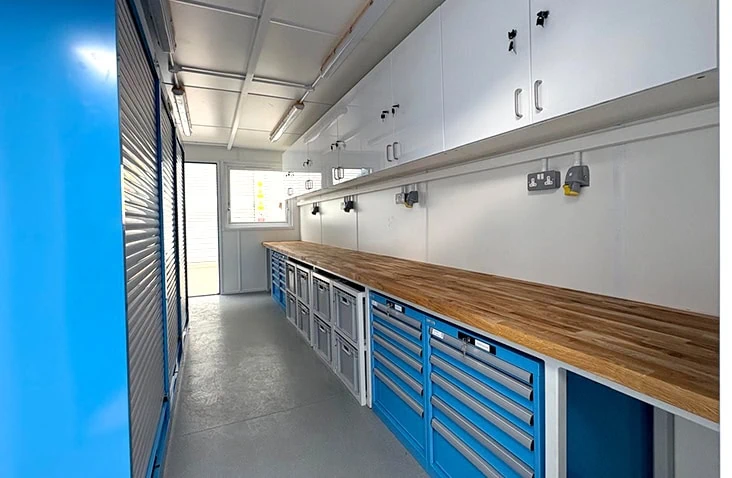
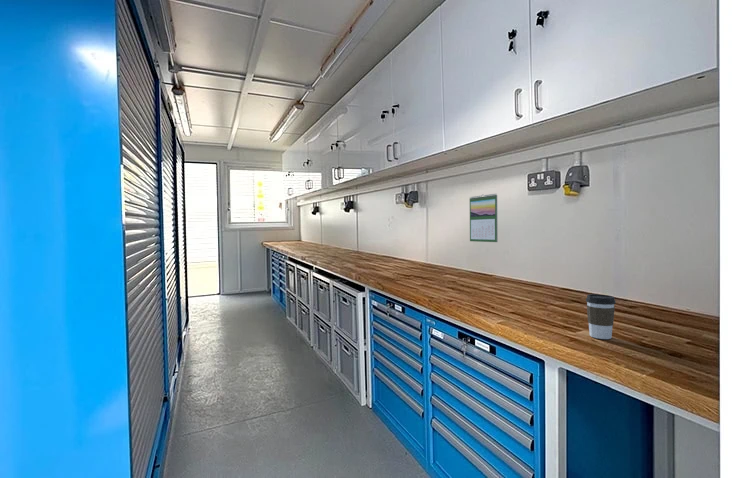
+ calendar [469,193,499,243]
+ coffee cup [585,293,617,340]
